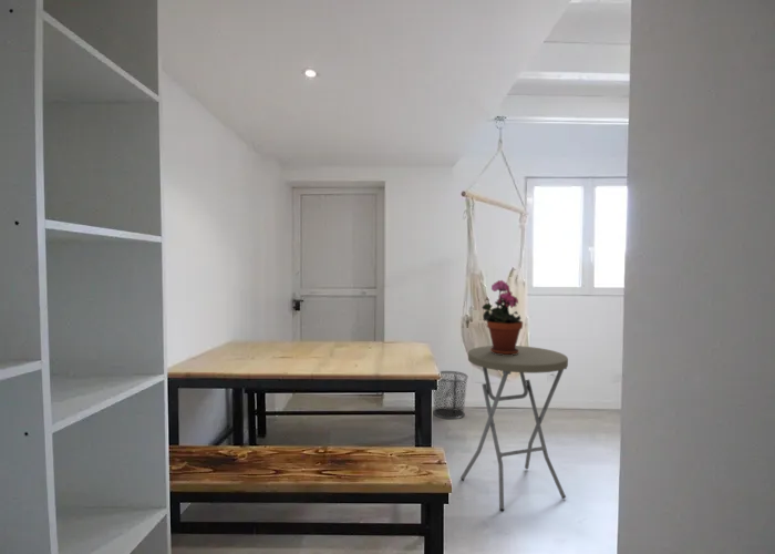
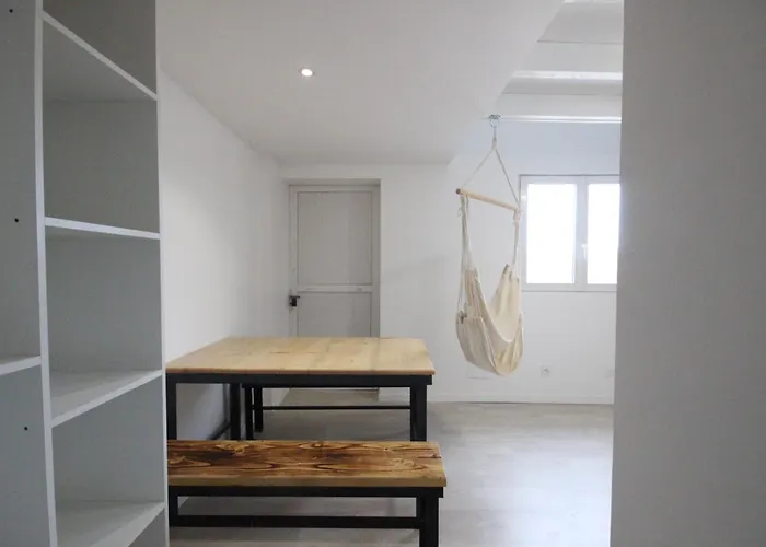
- waste bin [432,370,469,420]
- potted plant [480,279,524,356]
- side table [459,345,569,512]
